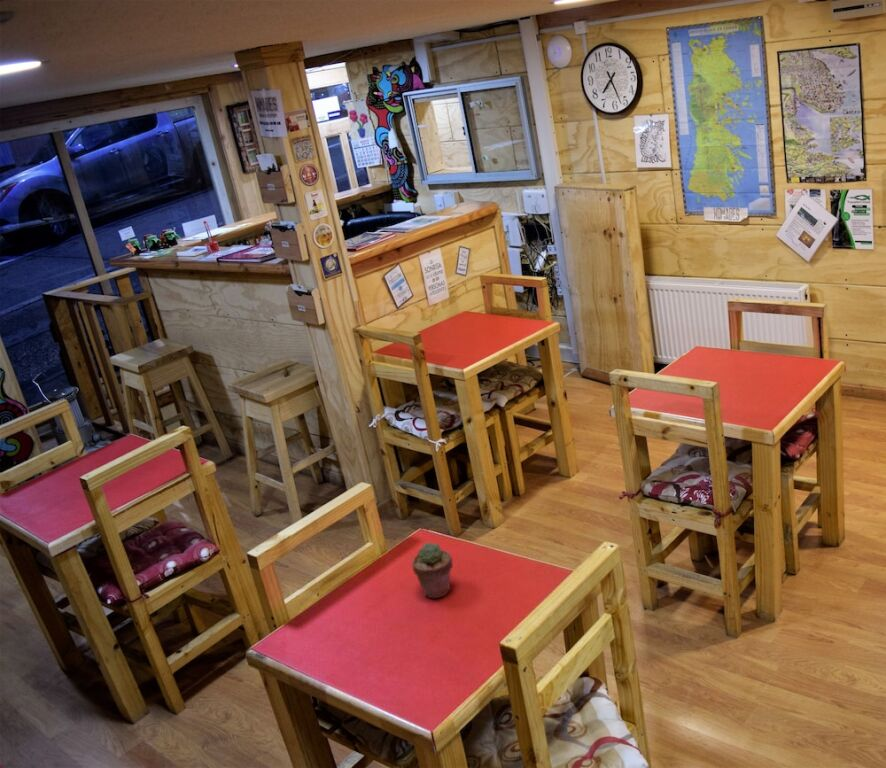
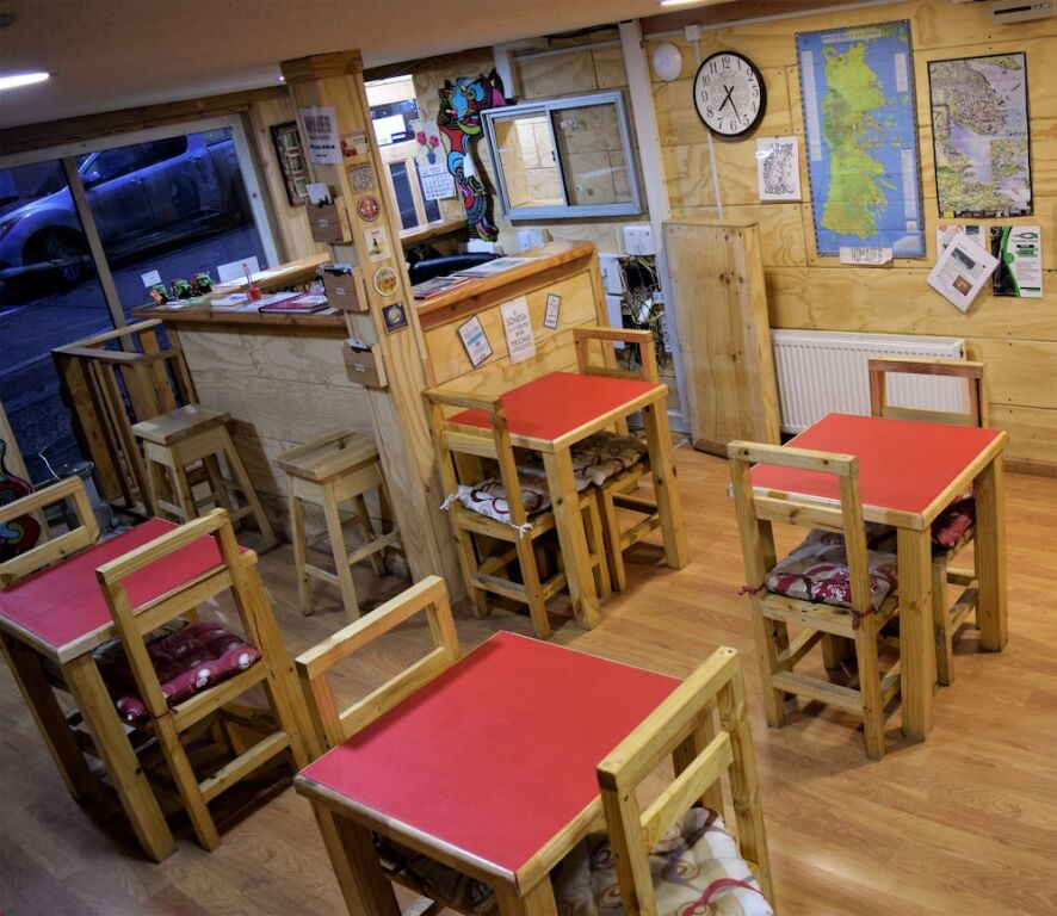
- potted succulent [411,541,454,599]
